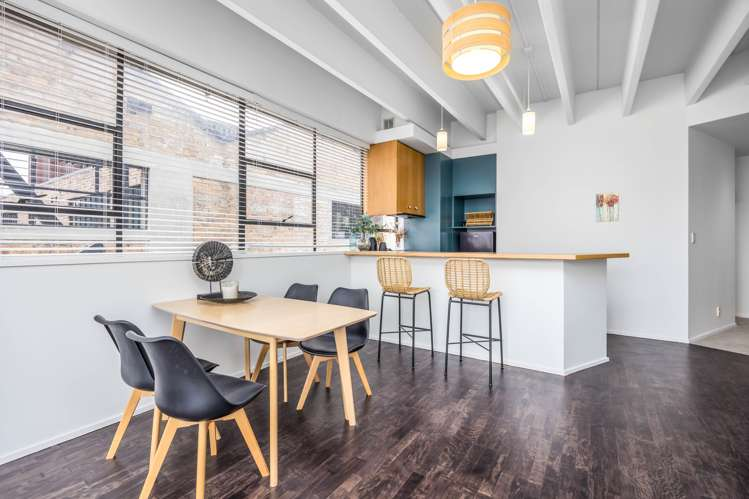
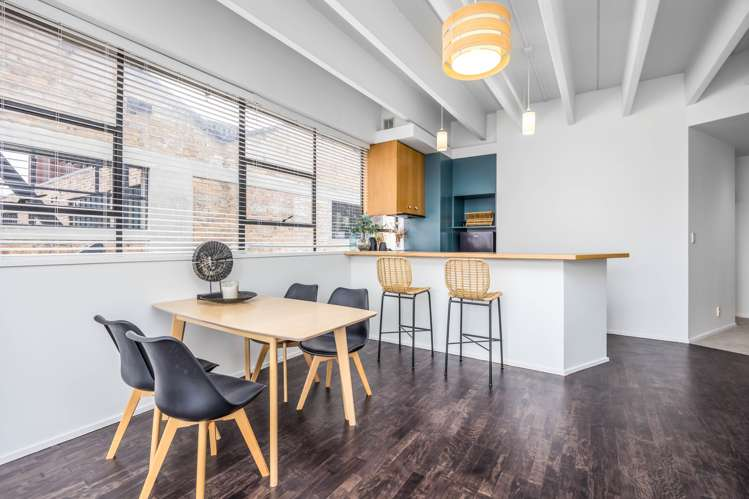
- wall art [595,191,620,223]
